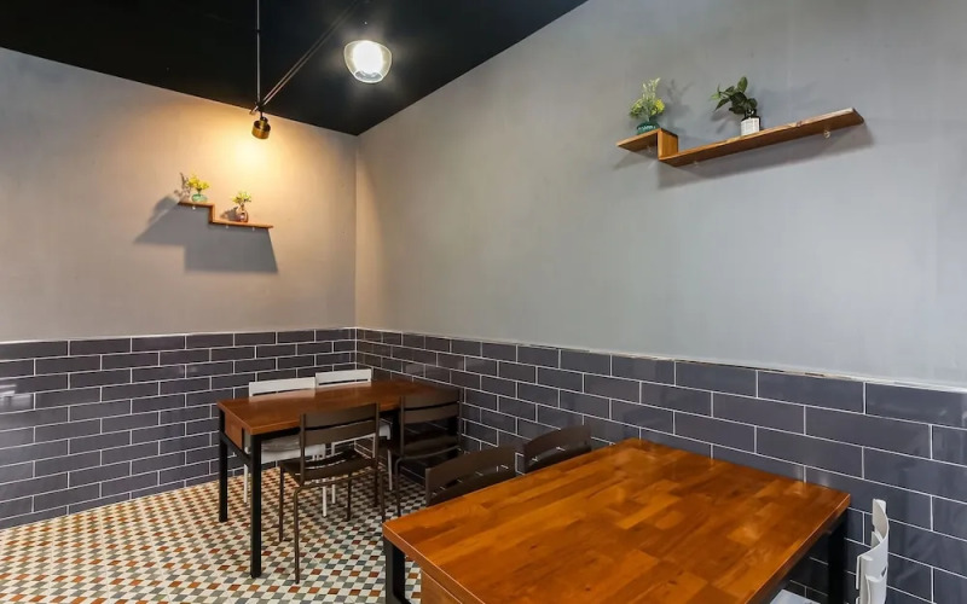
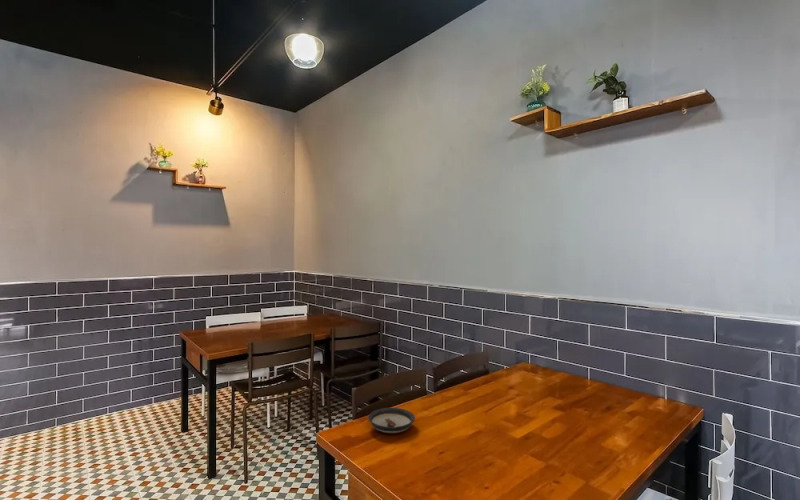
+ saucer [367,407,416,434]
